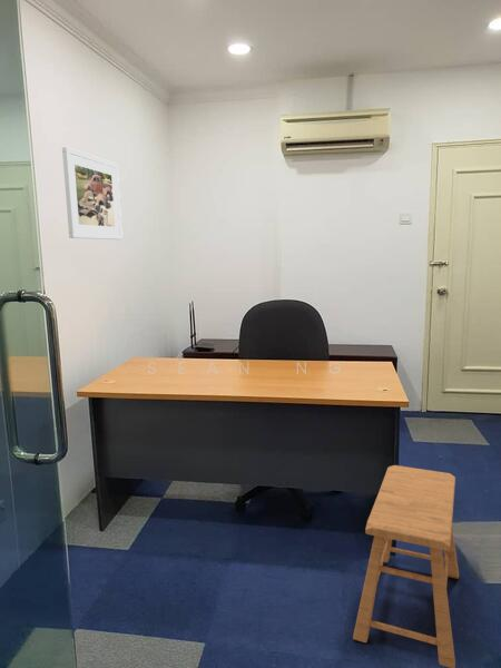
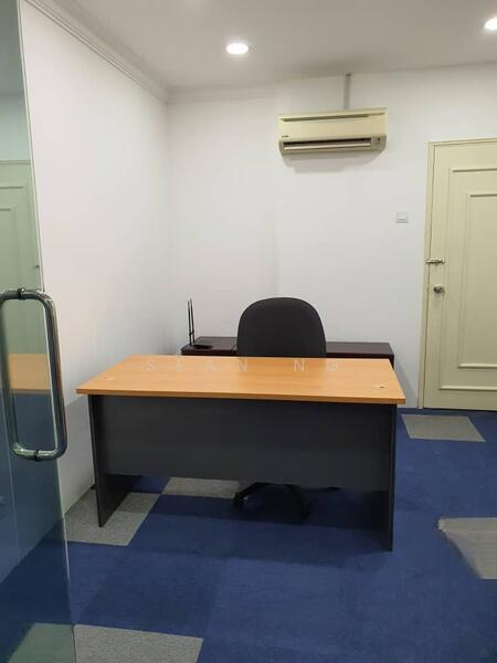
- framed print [61,146,124,240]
- stool [352,464,460,668]
